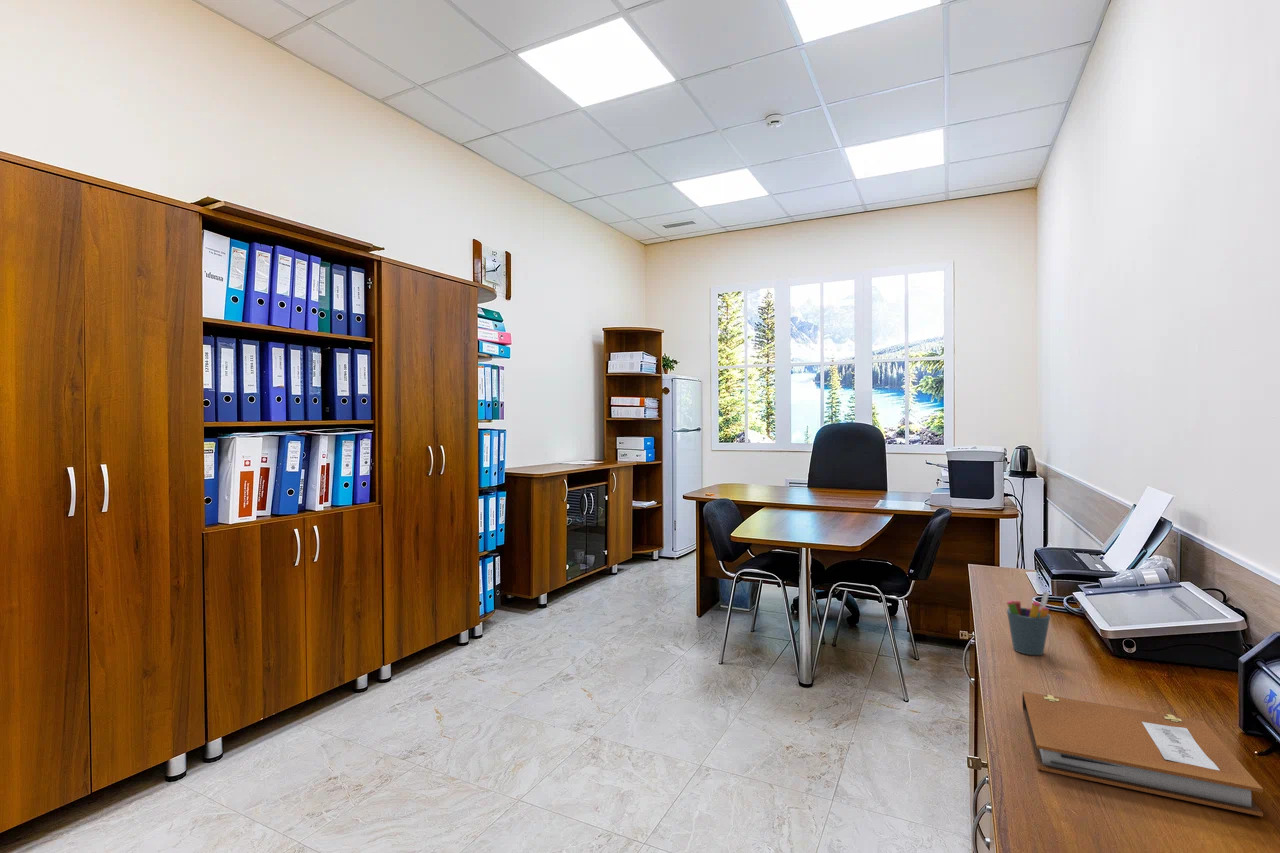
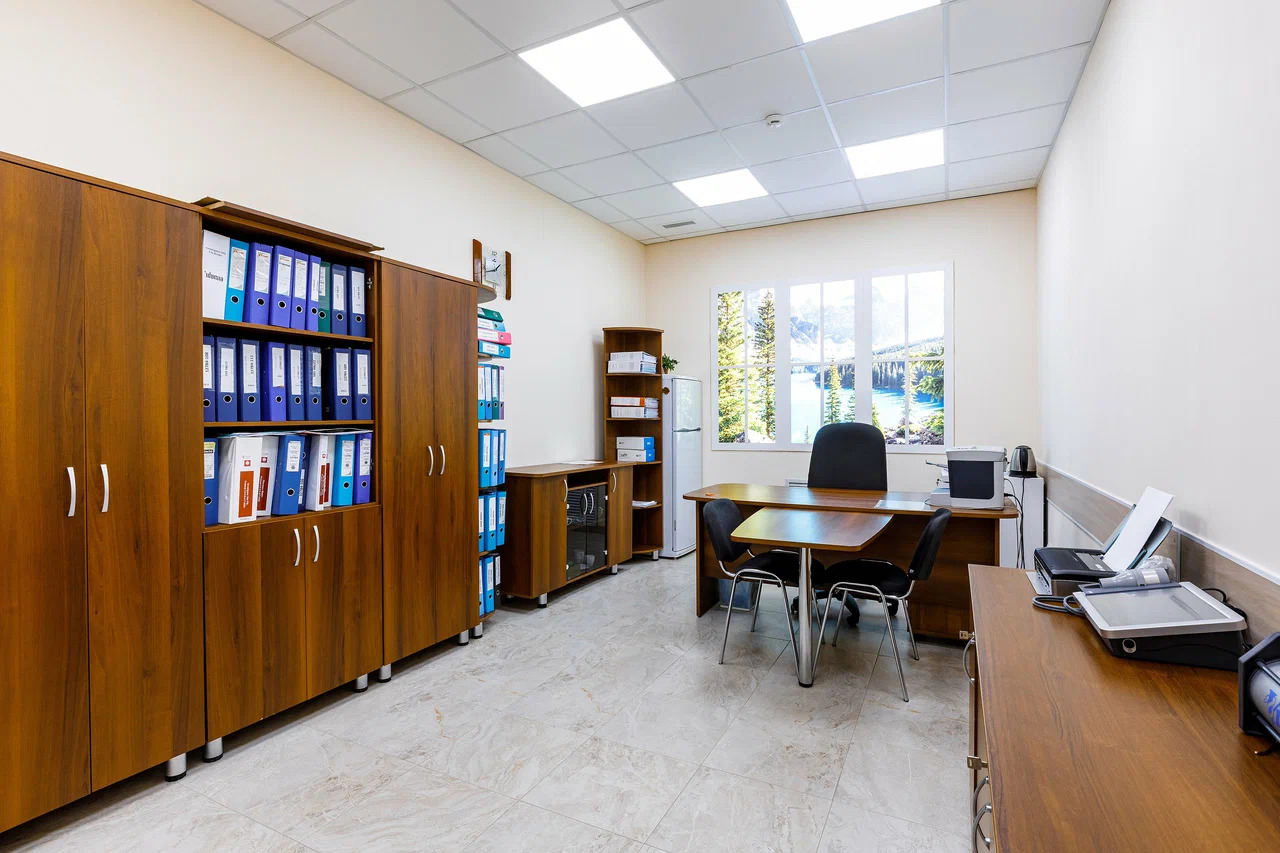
- pen holder [1006,590,1051,656]
- notebook [1021,691,1264,817]
